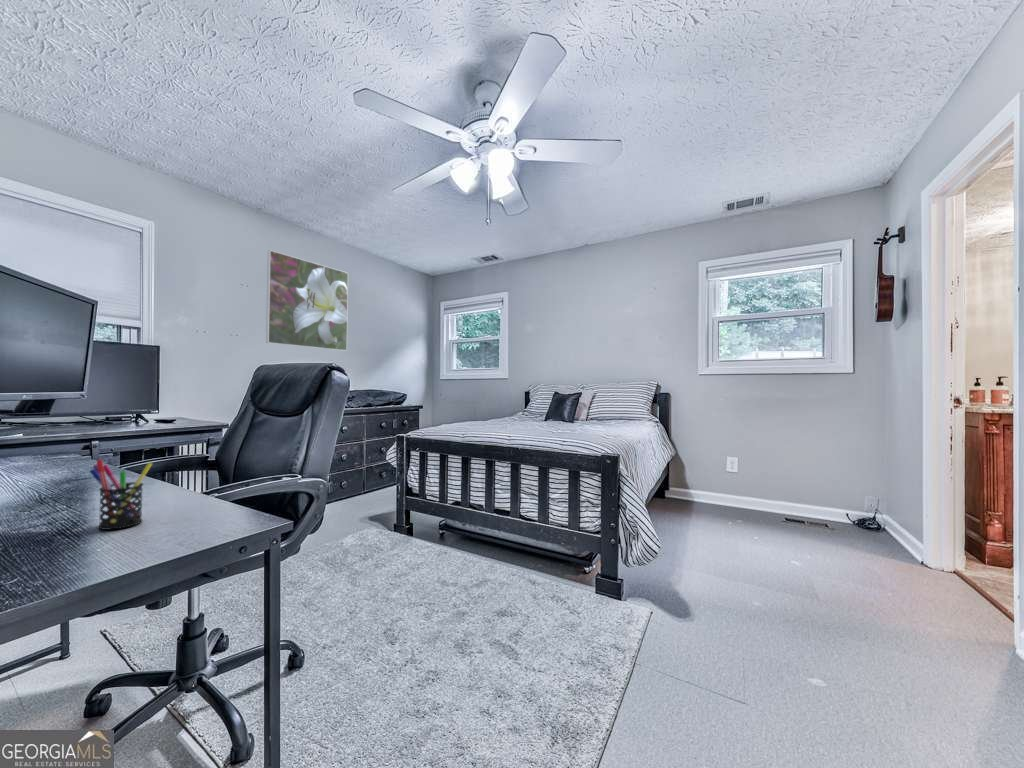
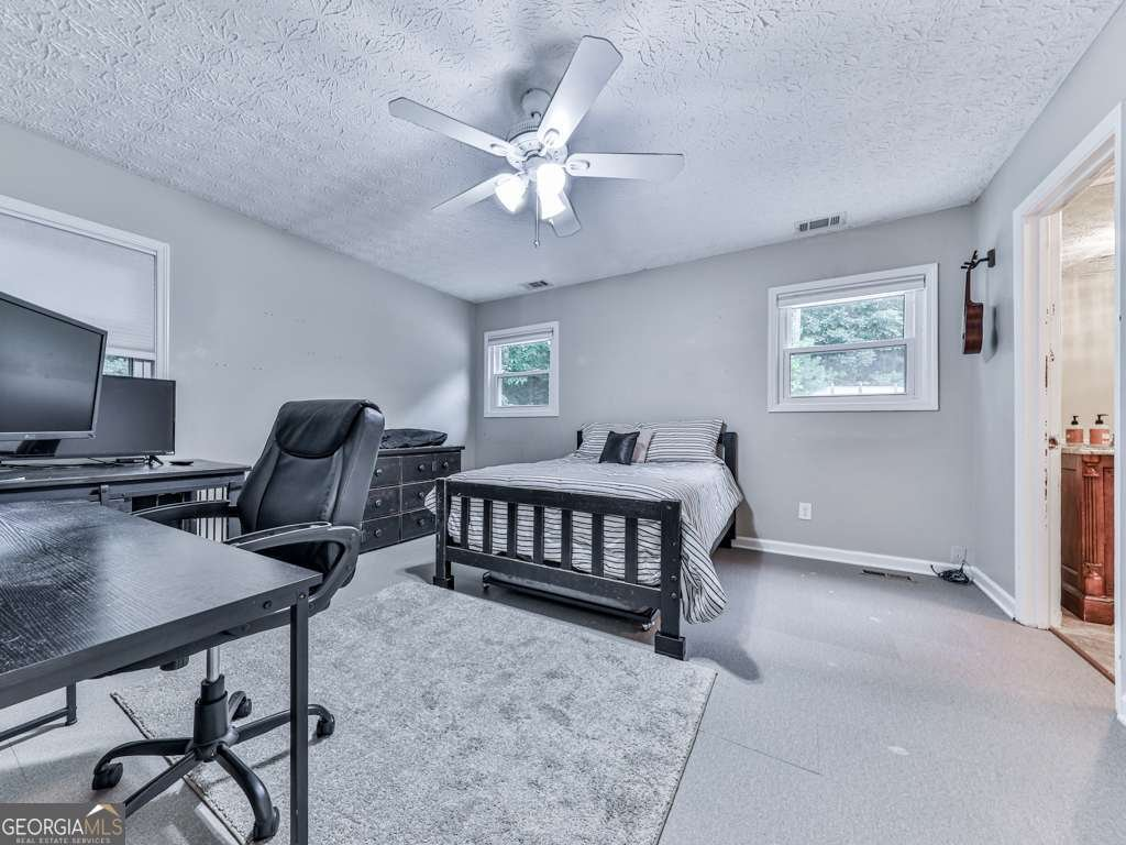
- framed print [265,249,349,352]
- pen holder [88,458,153,531]
